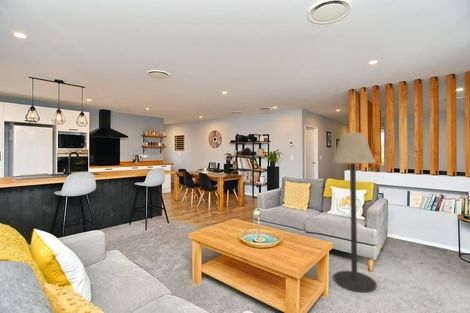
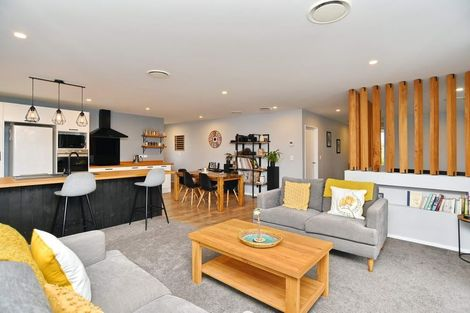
- floor lamp [331,132,378,293]
